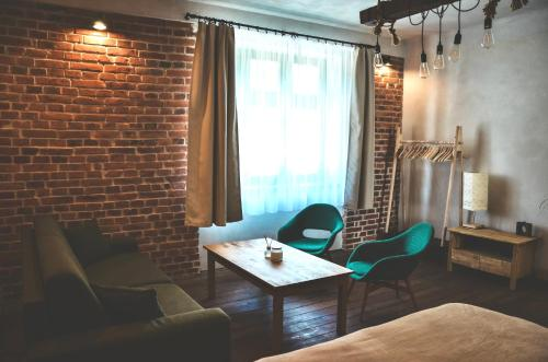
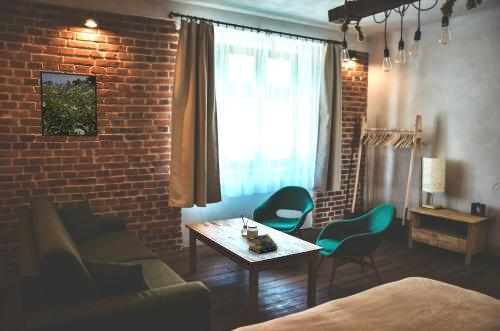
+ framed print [39,70,99,138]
+ book [247,233,278,254]
